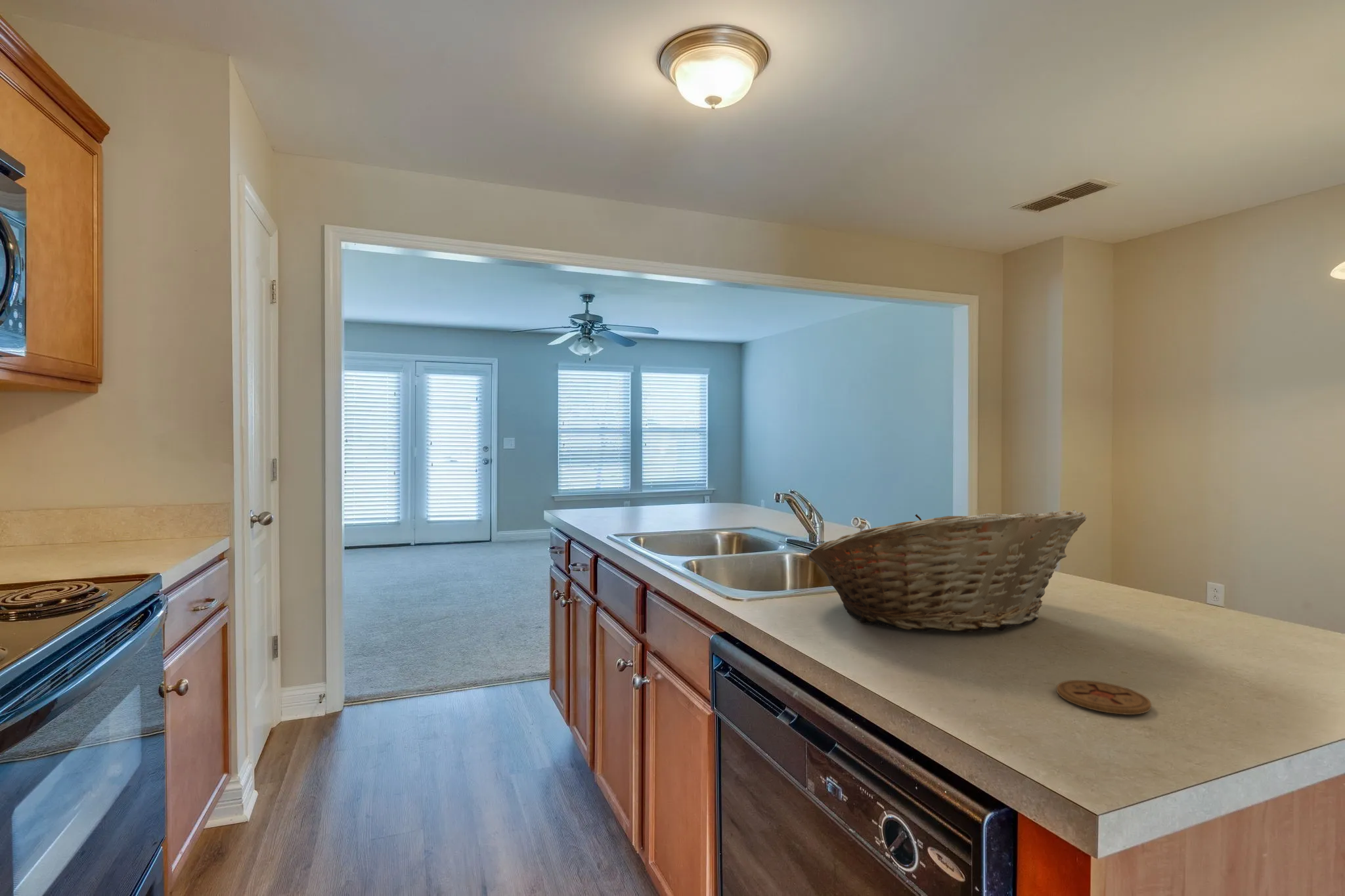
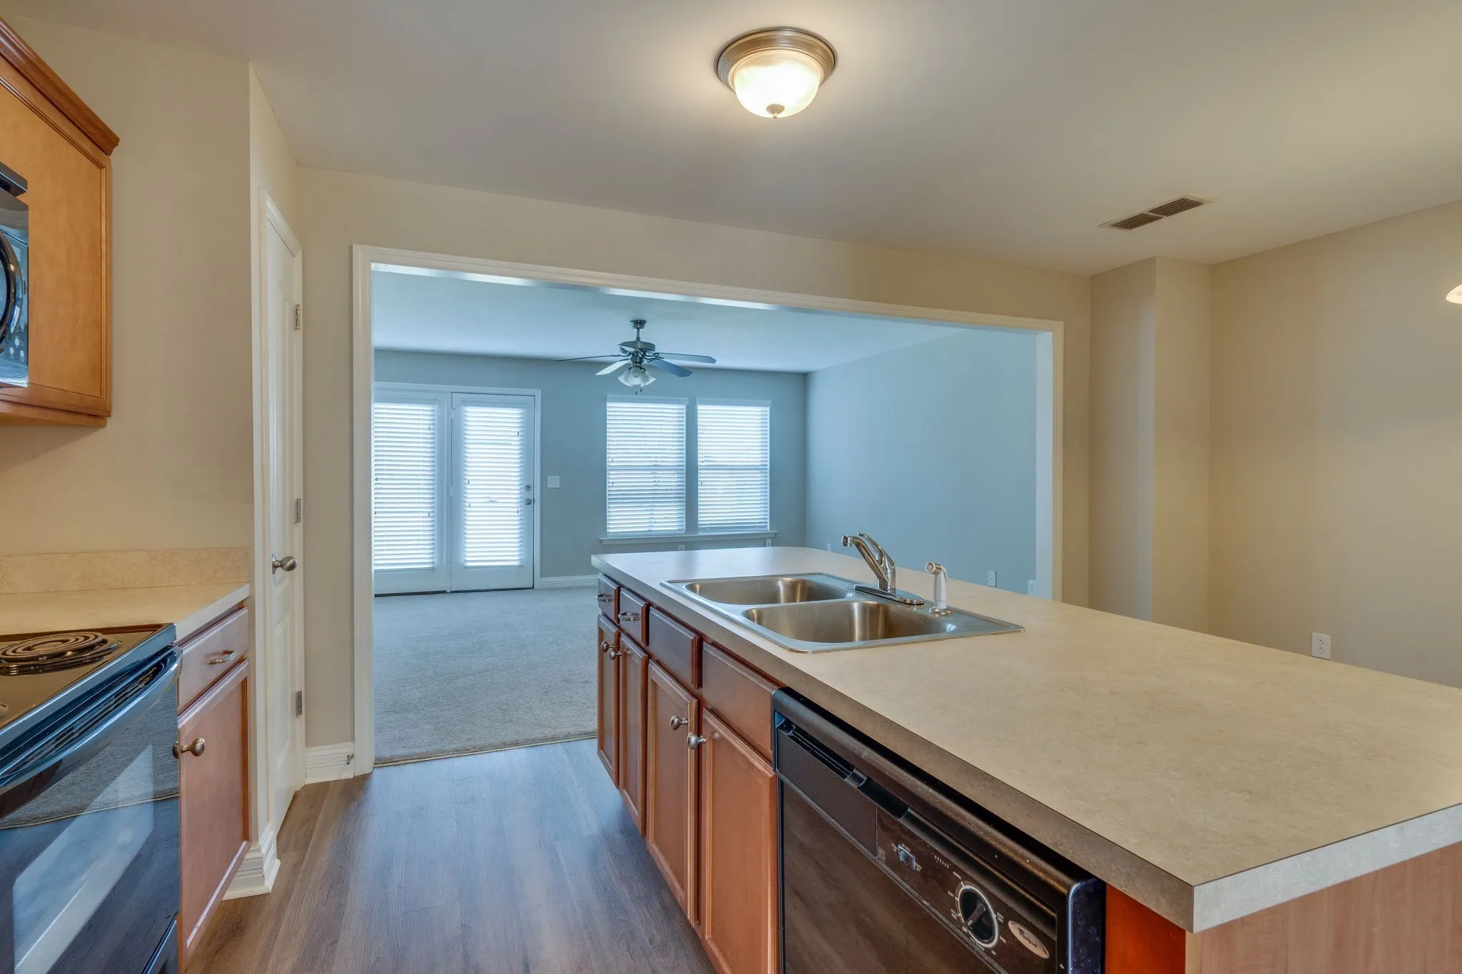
- fruit basket [808,509,1087,633]
- coaster [1056,679,1152,715]
